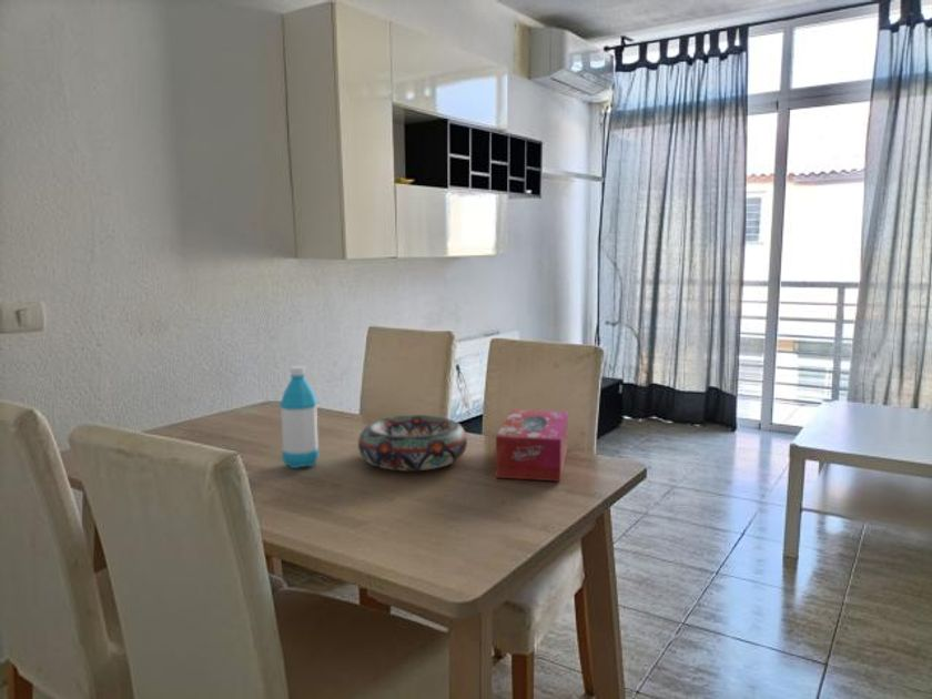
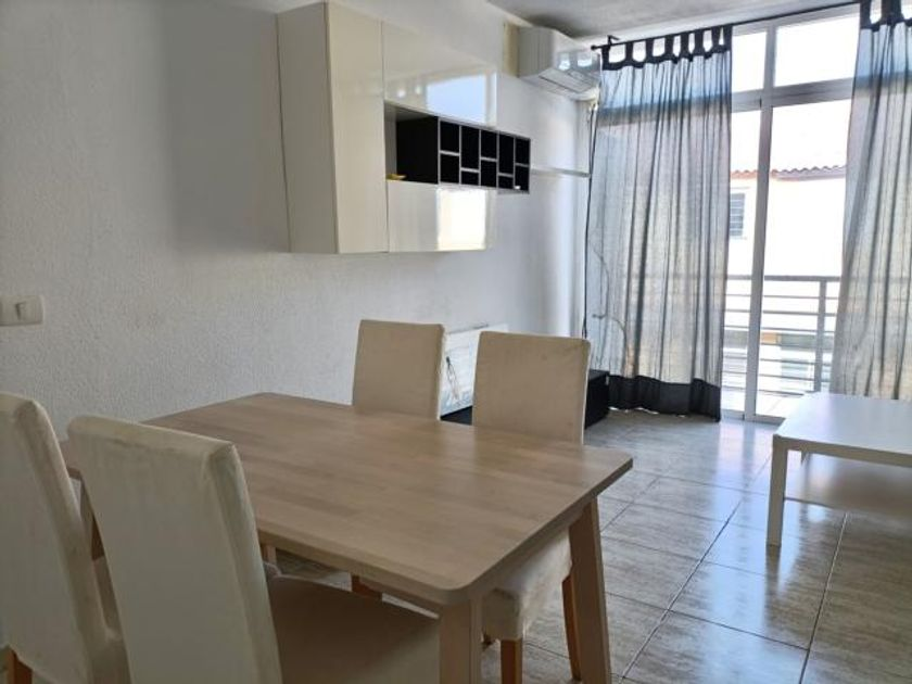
- tissue box [495,408,569,483]
- decorative bowl [357,414,468,472]
- water bottle [278,365,320,469]
